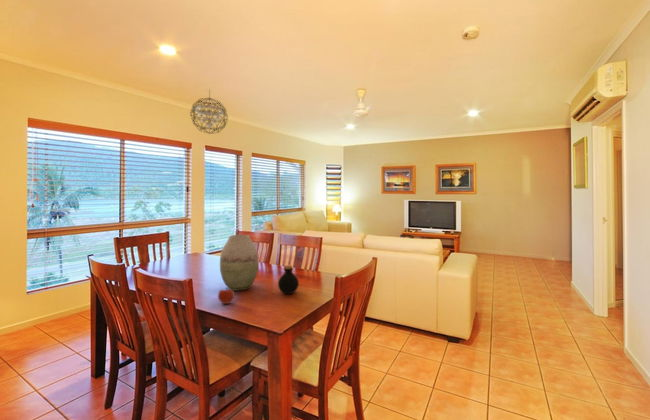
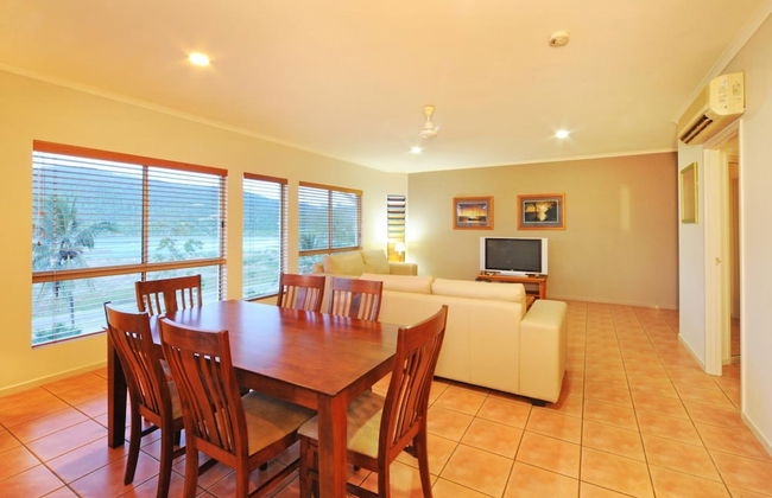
- bottle [277,264,300,295]
- pendant light [189,88,229,135]
- vase [219,234,260,292]
- apple [217,286,236,305]
